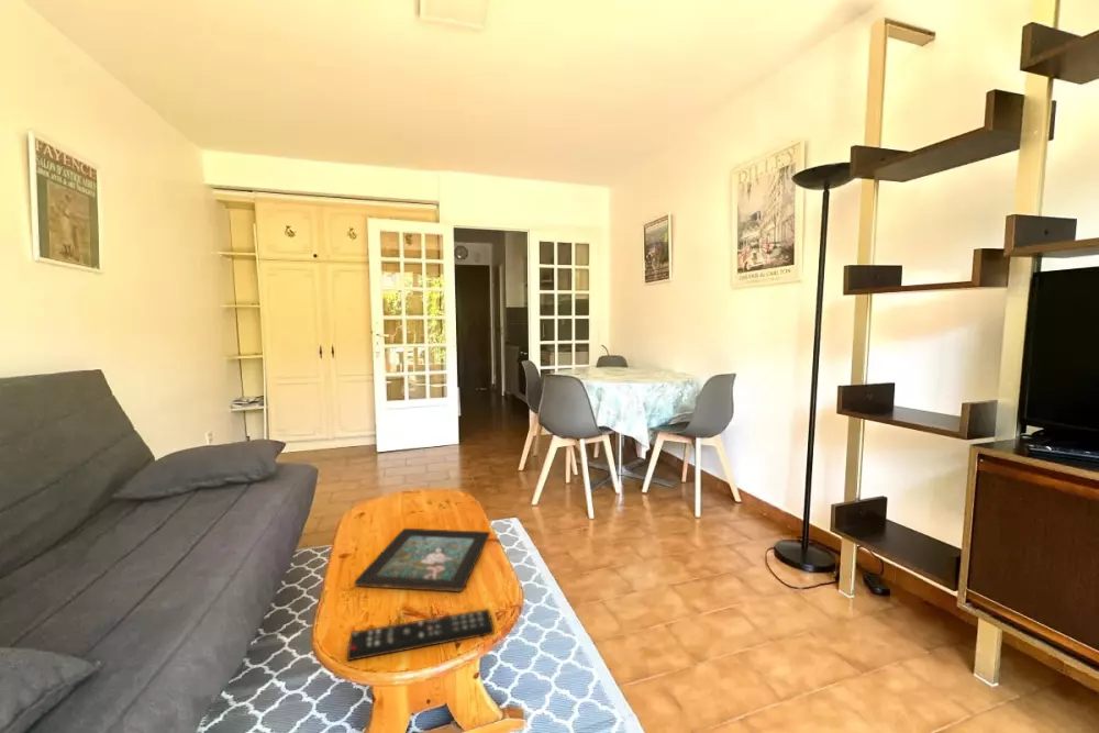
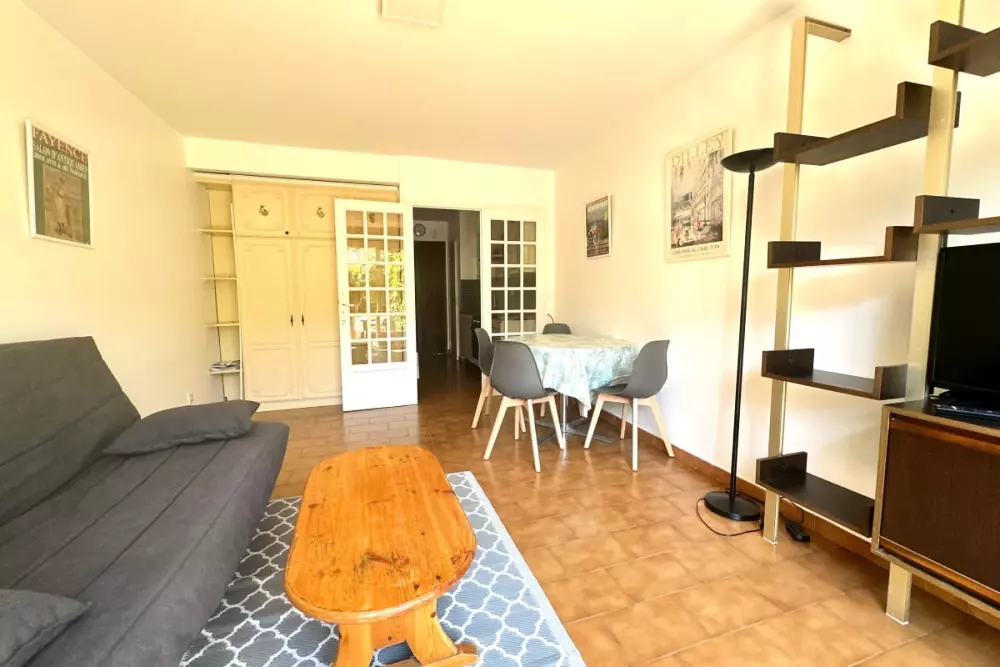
- decorative tray [353,527,491,593]
- remote control [346,608,496,663]
